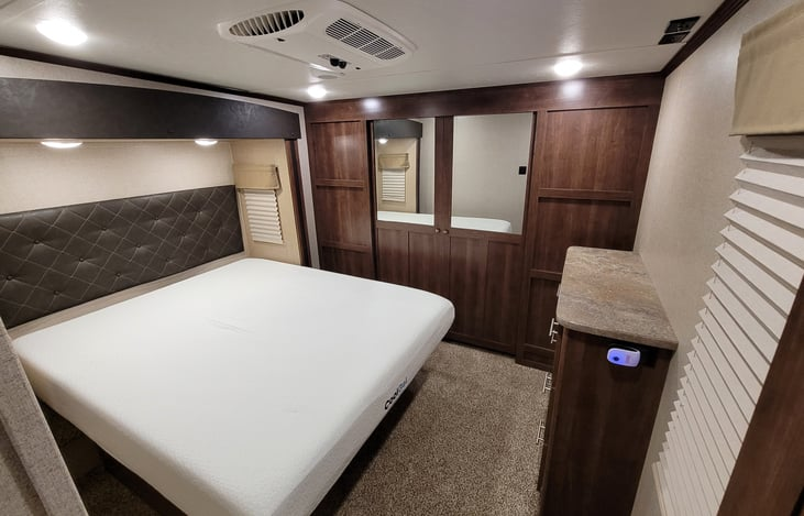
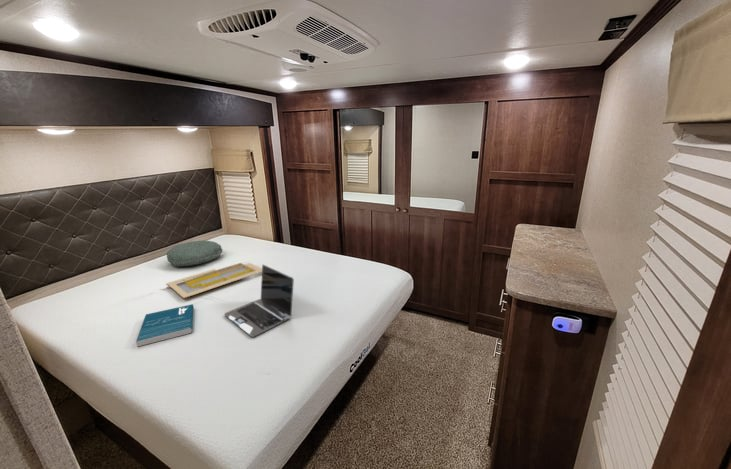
+ book [135,303,195,347]
+ laptop [223,264,295,338]
+ pillow [166,240,224,267]
+ serving tray [166,262,262,299]
